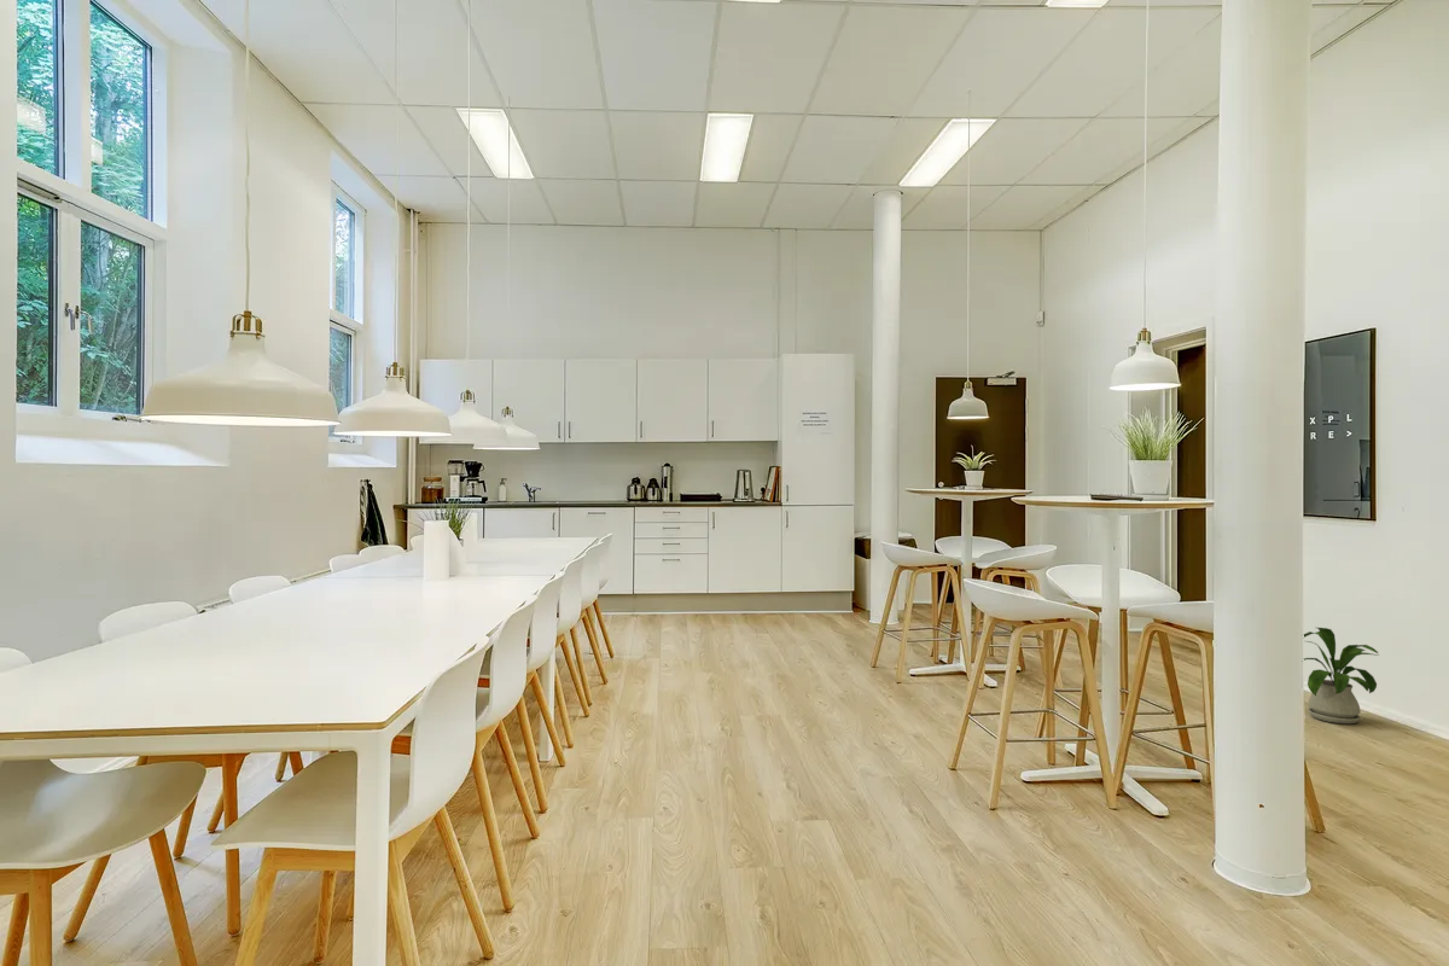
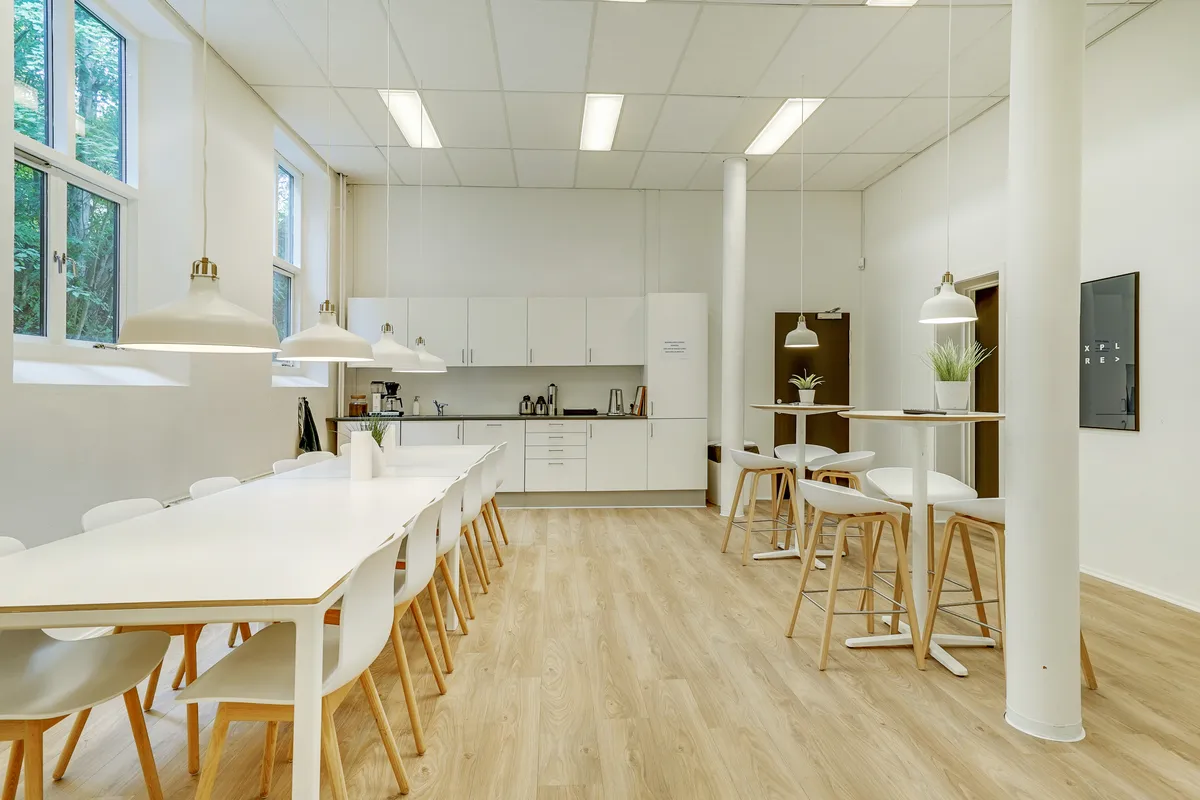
- house plant [1303,627,1380,724]
